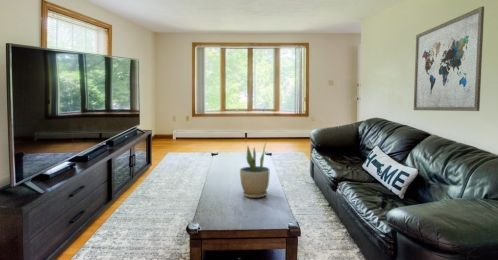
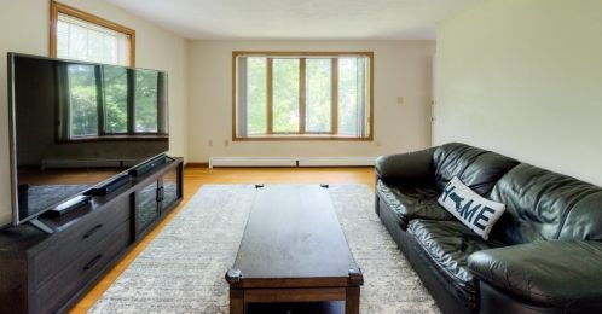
- wall art [413,5,485,112]
- potted plant [239,142,270,199]
